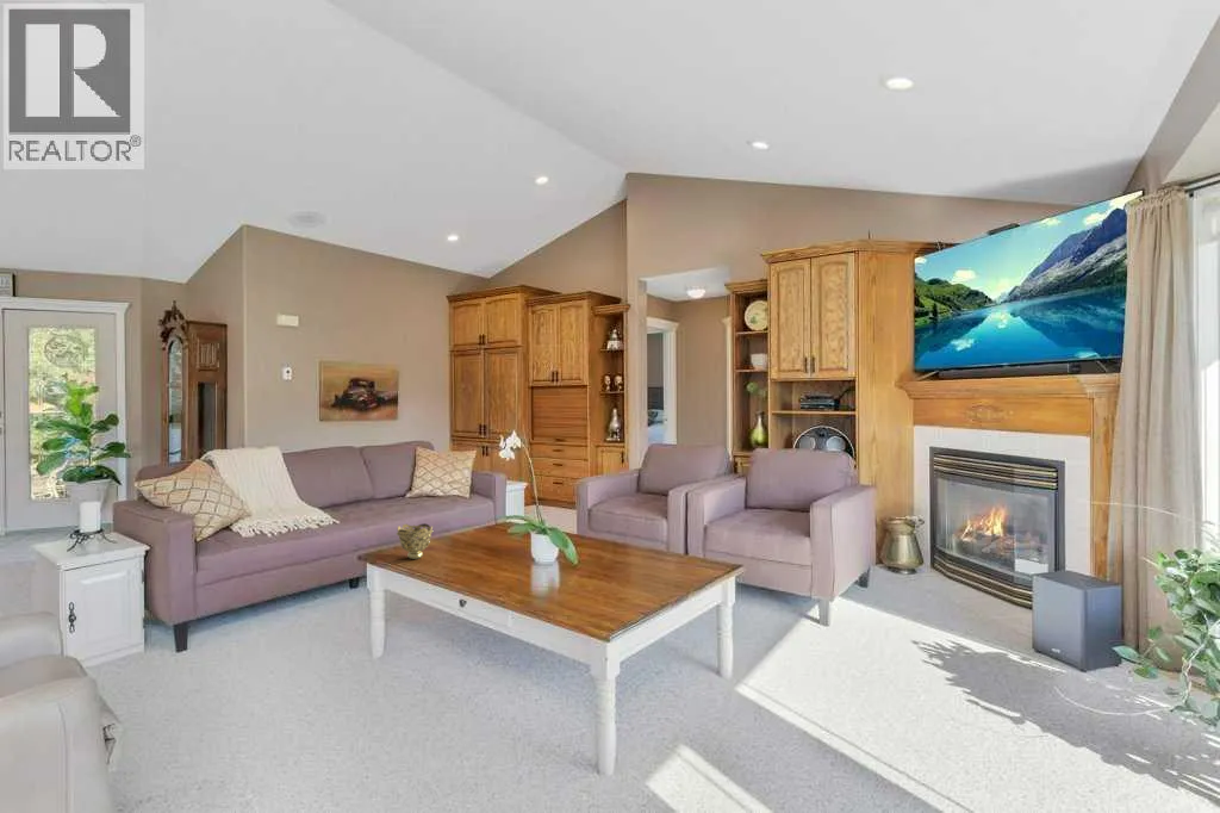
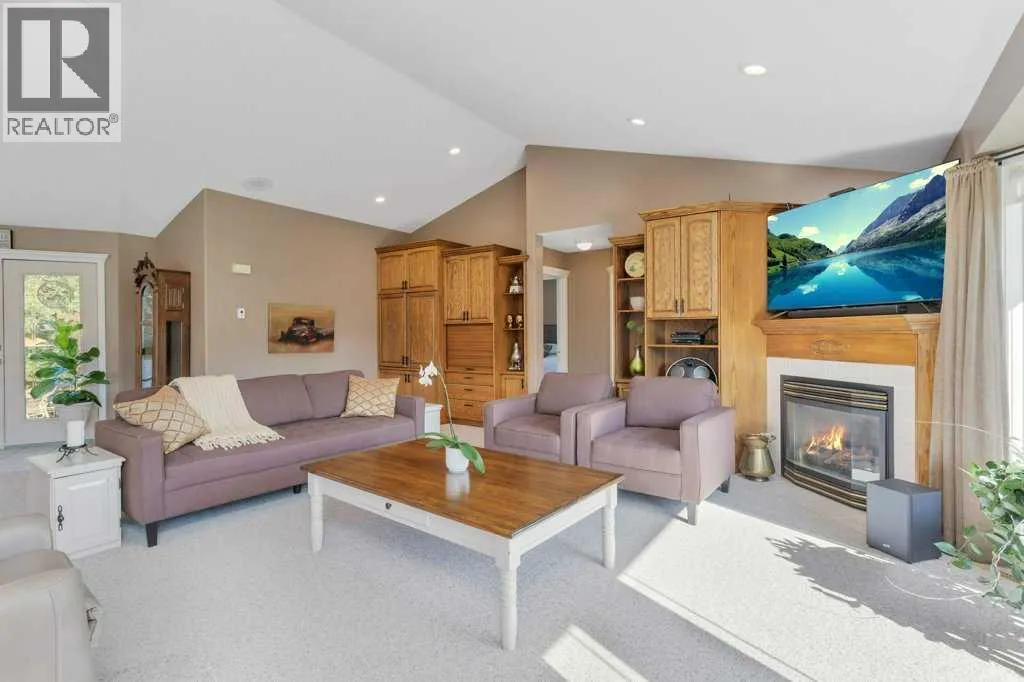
- decorative bowl [396,522,434,560]
